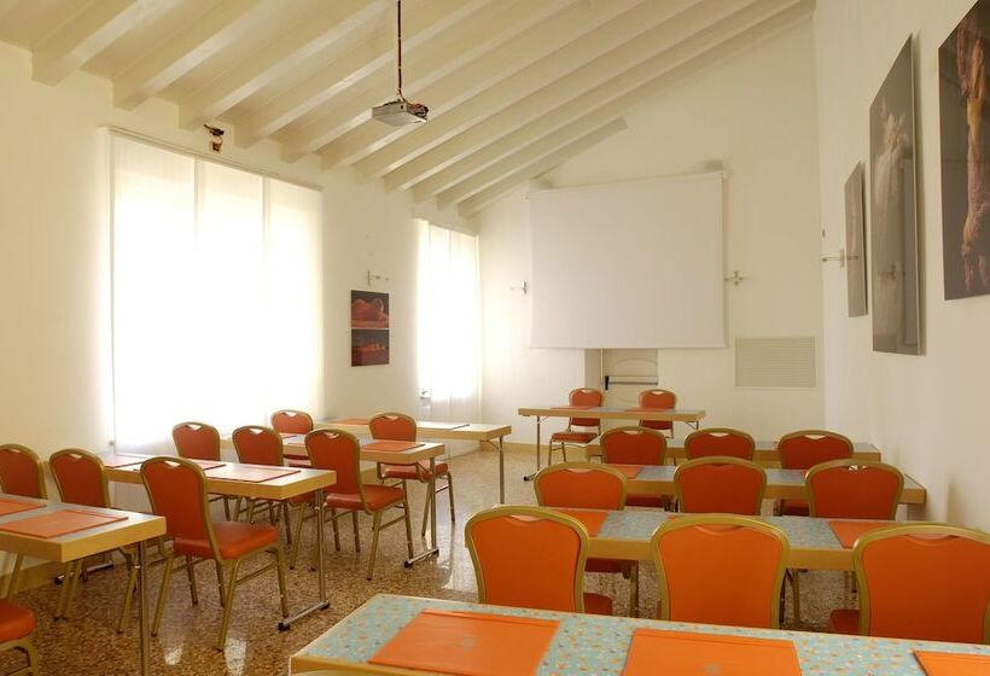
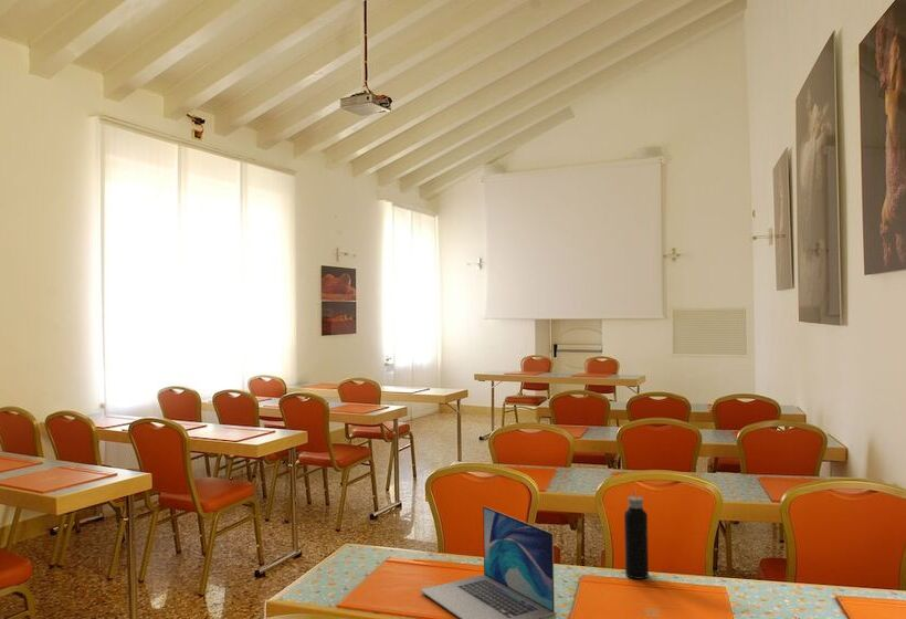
+ laptop [419,505,556,619]
+ water bottle [623,489,650,580]
